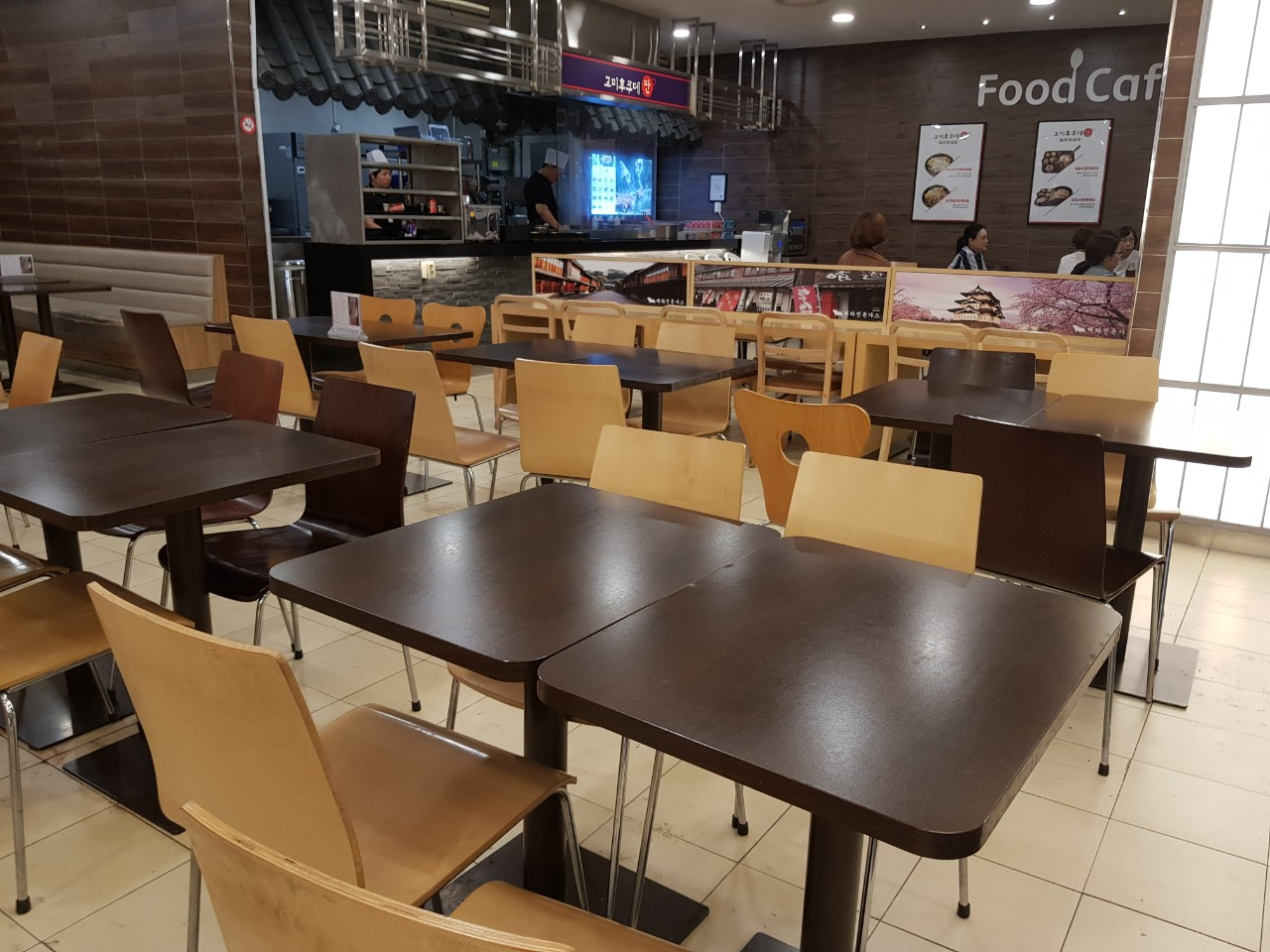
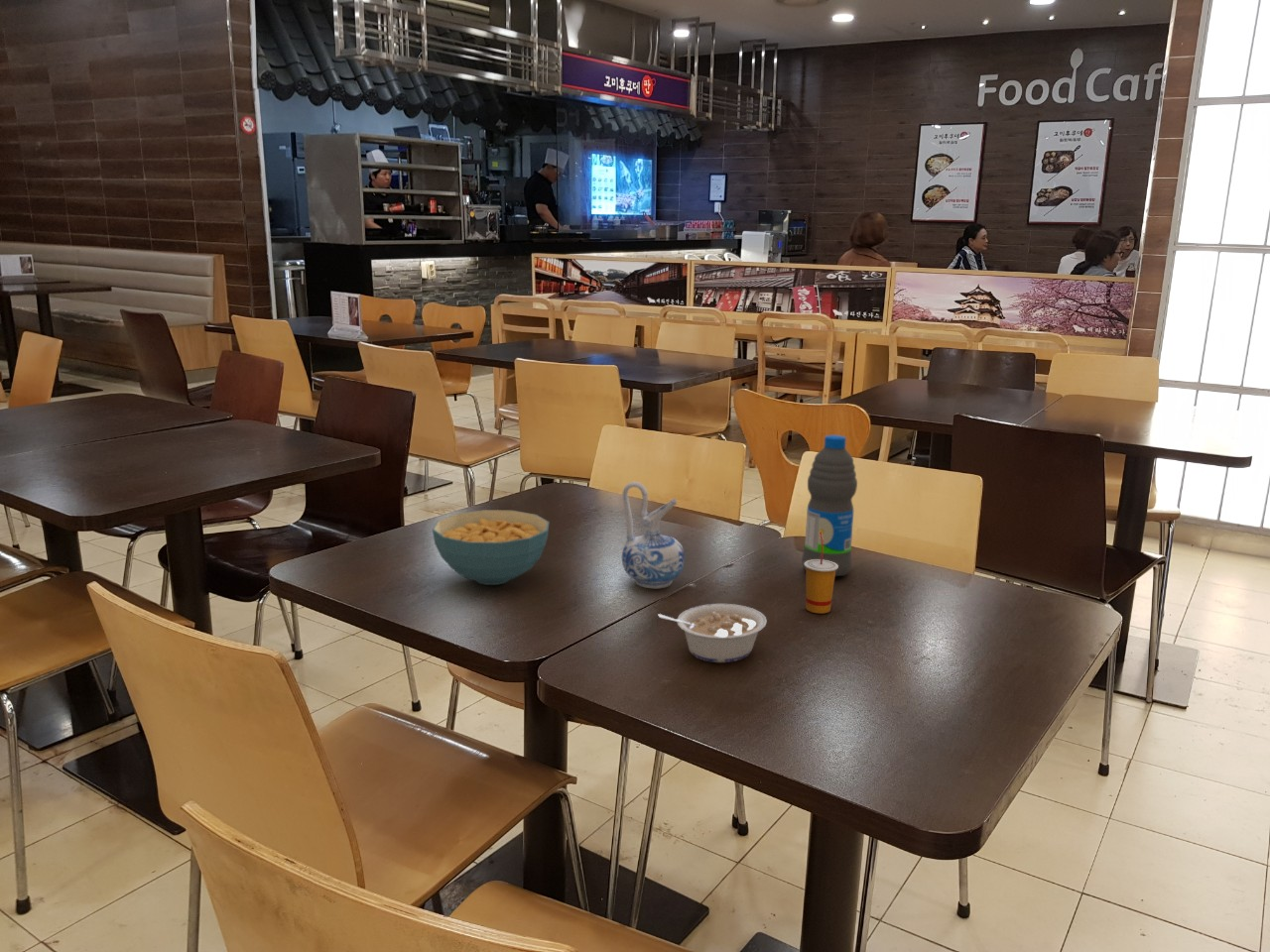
+ water bottle [801,434,858,577]
+ ceramic pitcher [621,481,686,589]
+ drinking cup [804,532,838,614]
+ cereal bowl [432,509,551,586]
+ legume [657,603,768,663]
